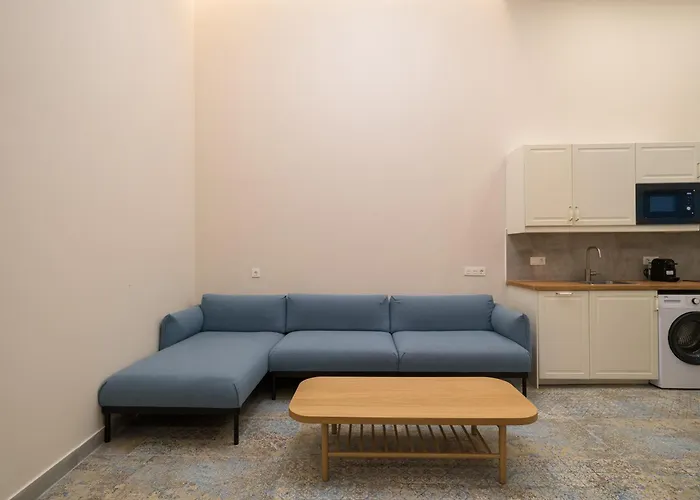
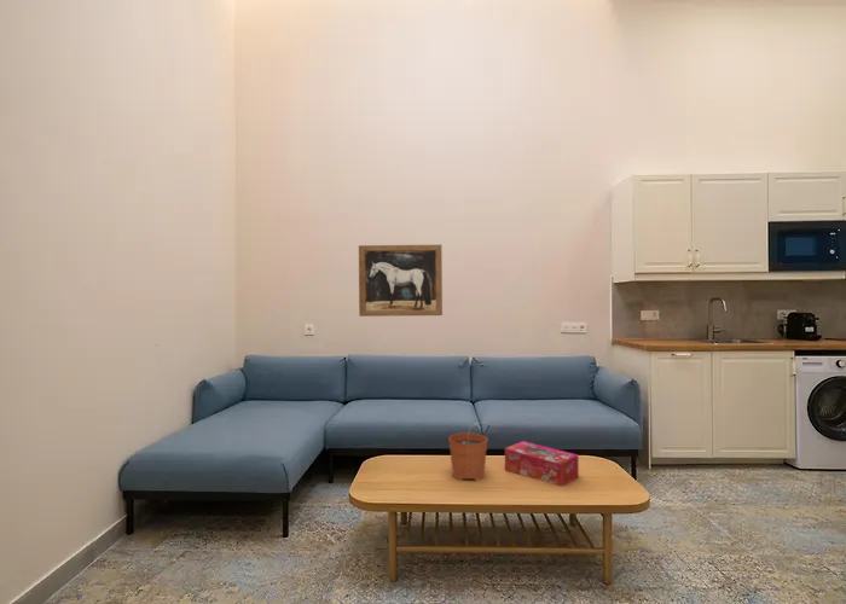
+ plant pot [447,418,488,481]
+ wall art [358,244,444,318]
+ tissue box [504,440,580,488]
